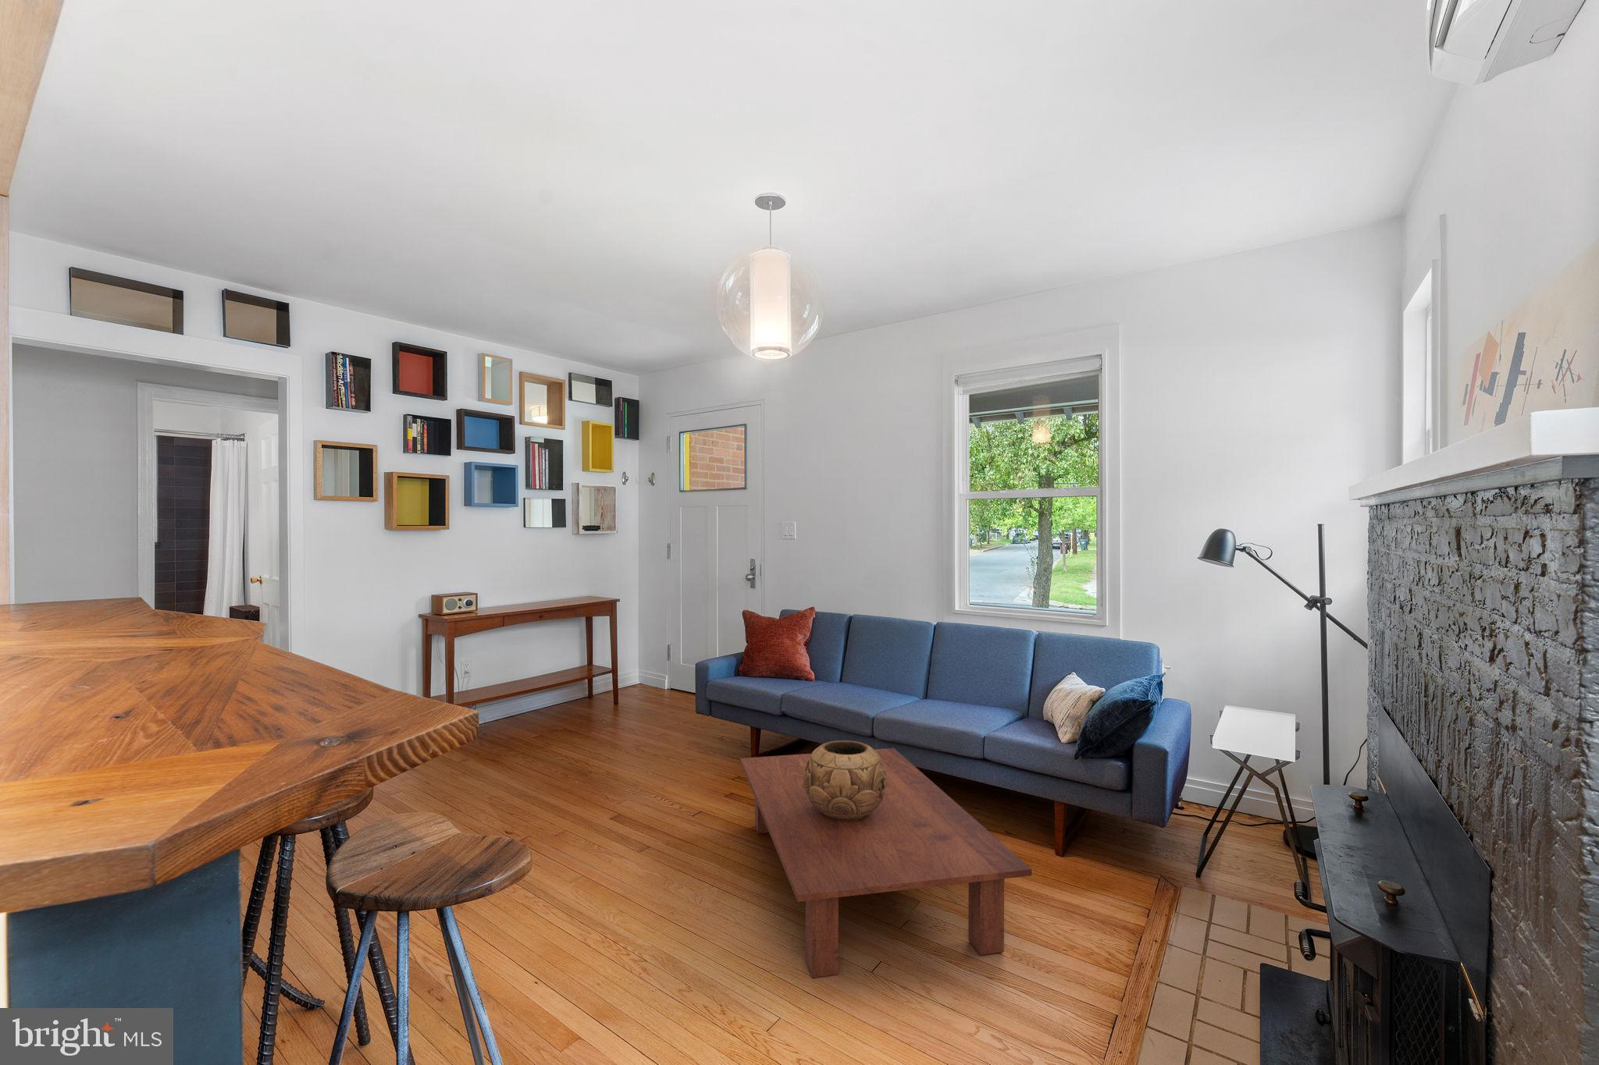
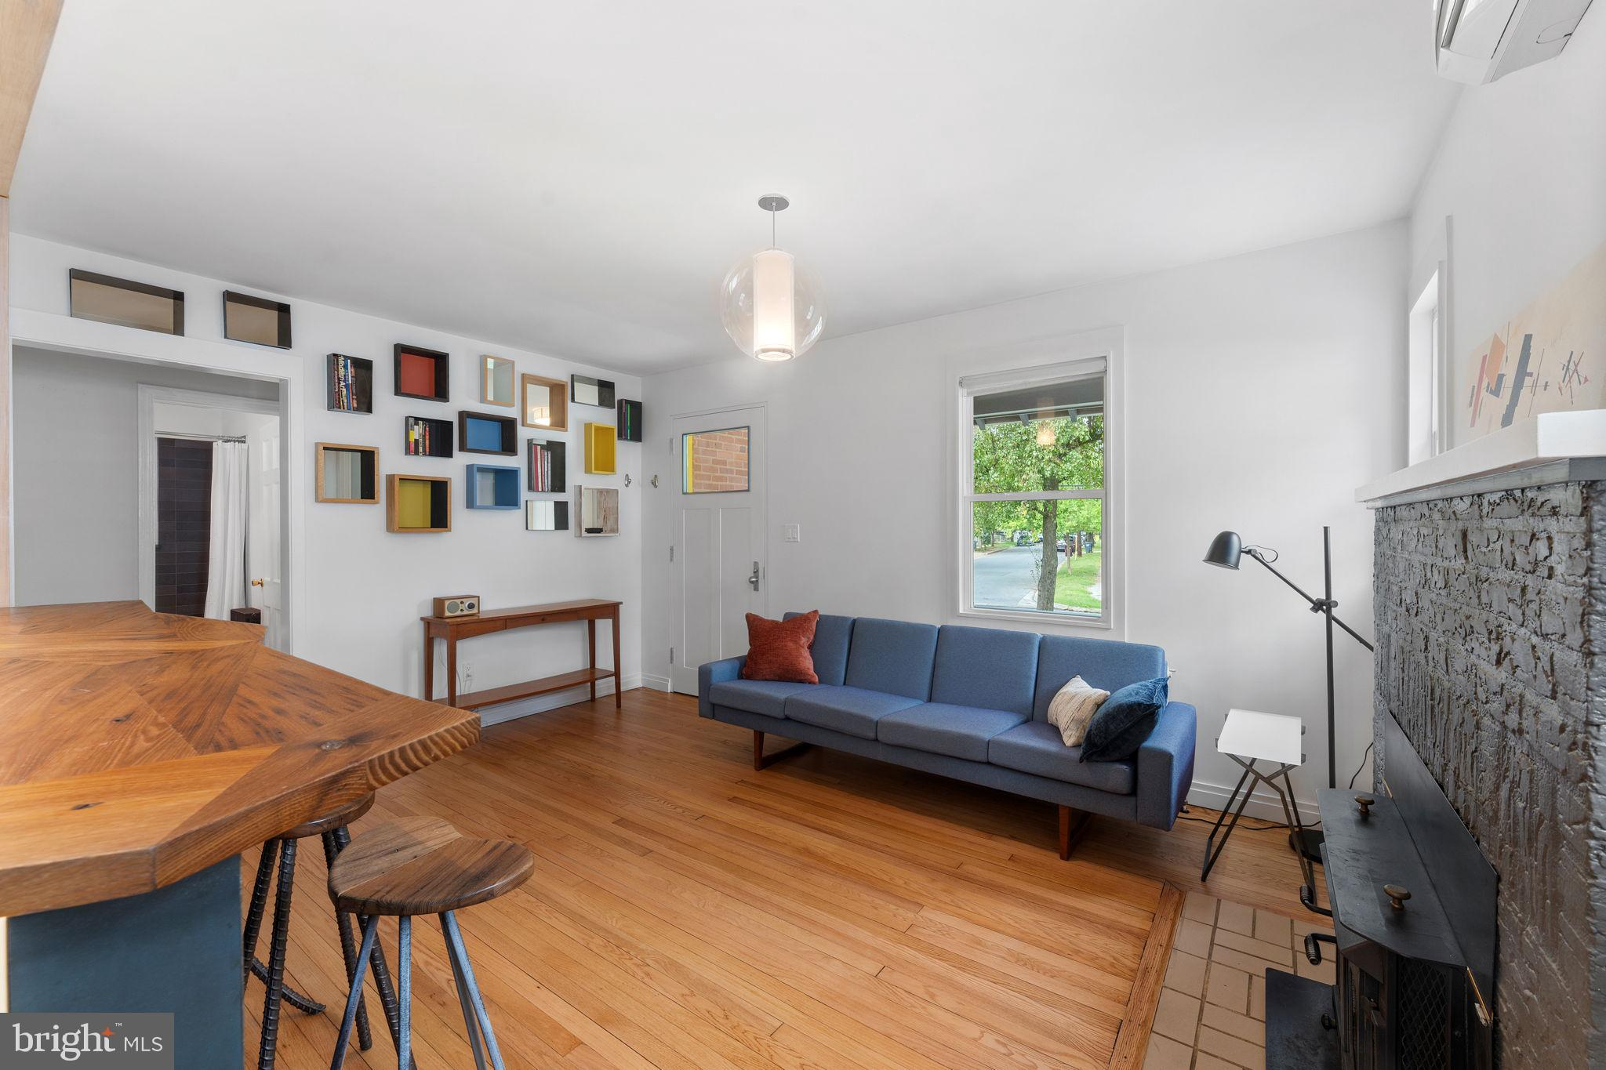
- coffee table [739,748,1033,978]
- decorative bowl [804,739,887,821]
